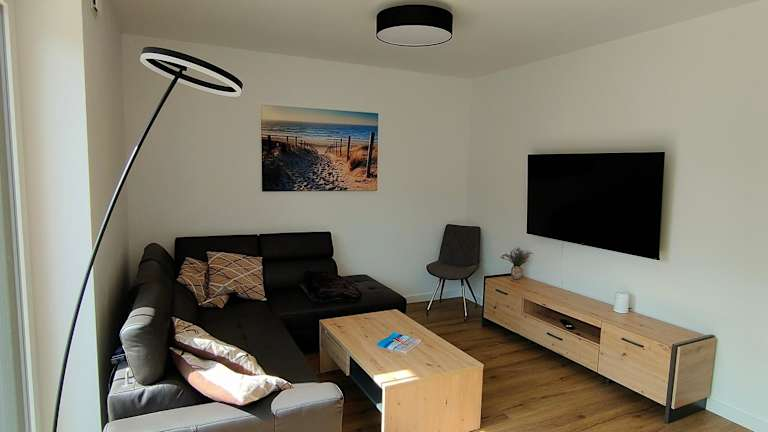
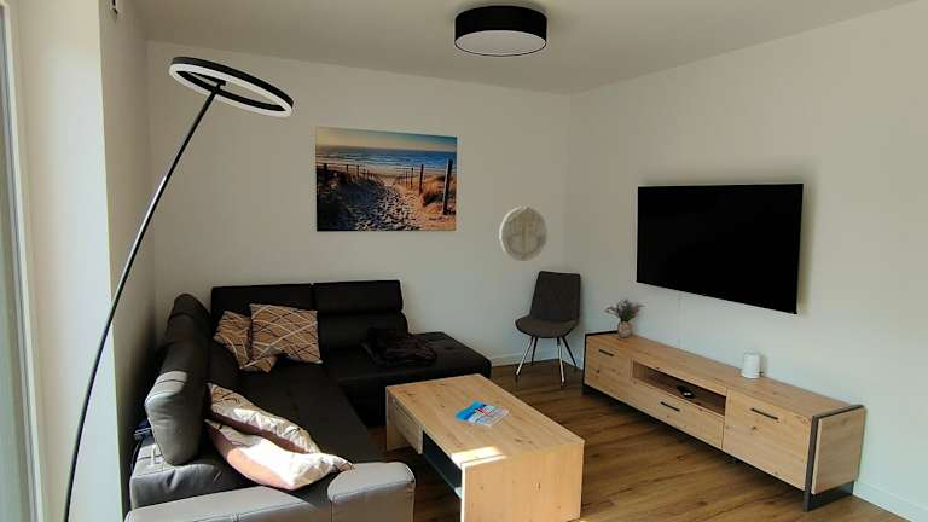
+ wall decoration [498,205,549,262]
